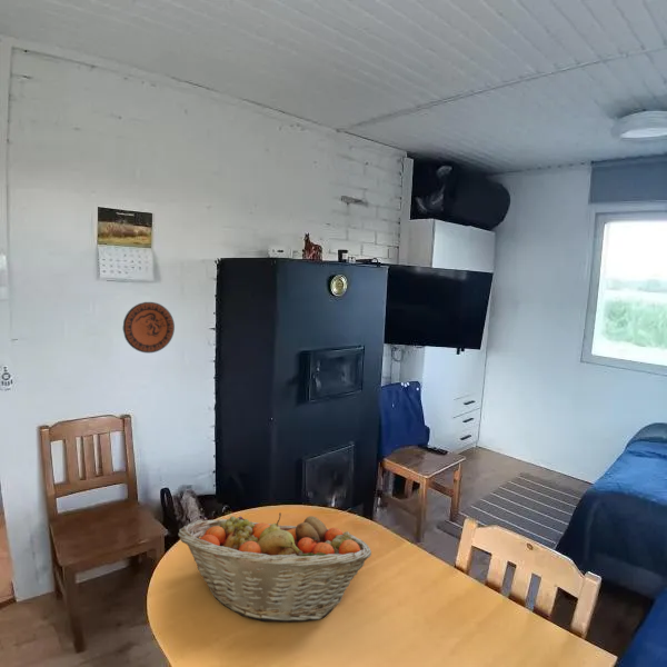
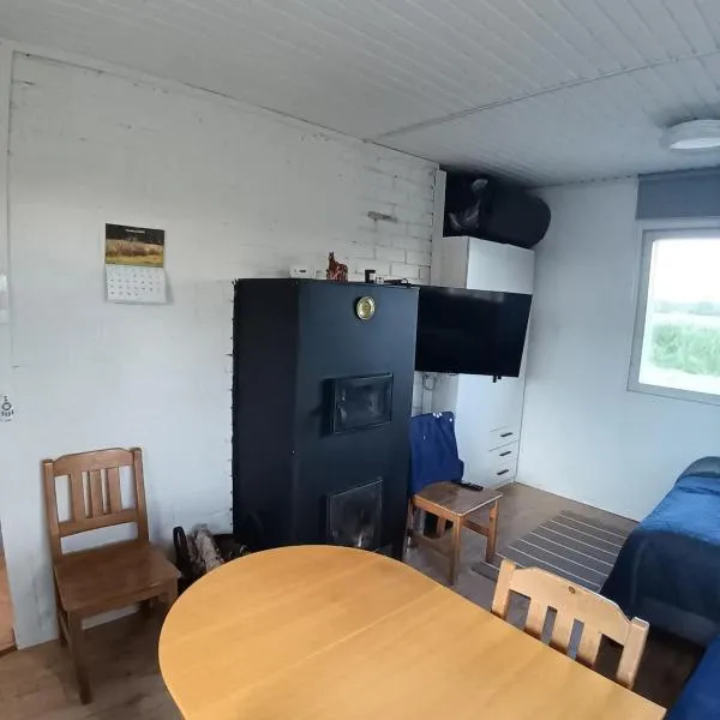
- decorative plate [122,301,176,354]
- fruit basket [177,512,372,624]
